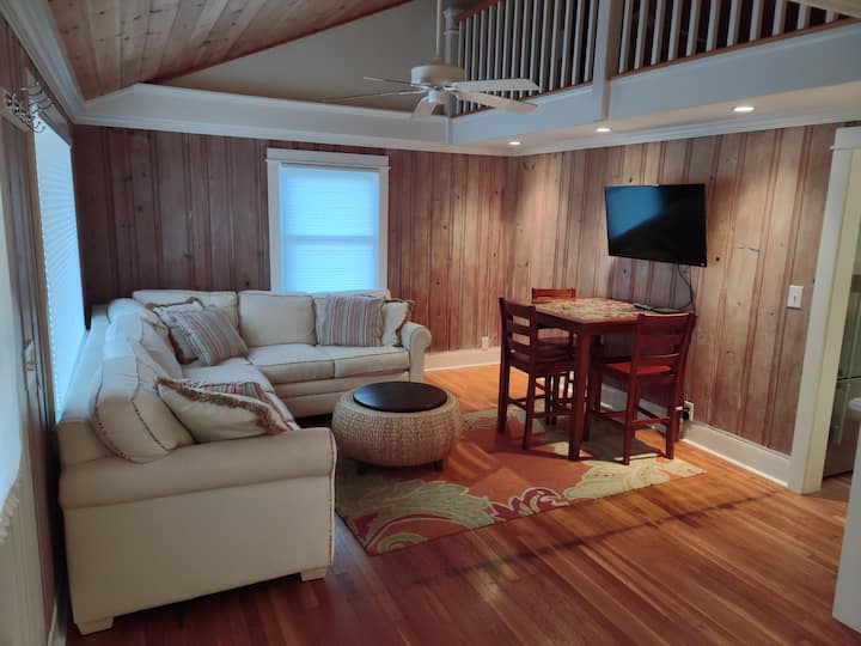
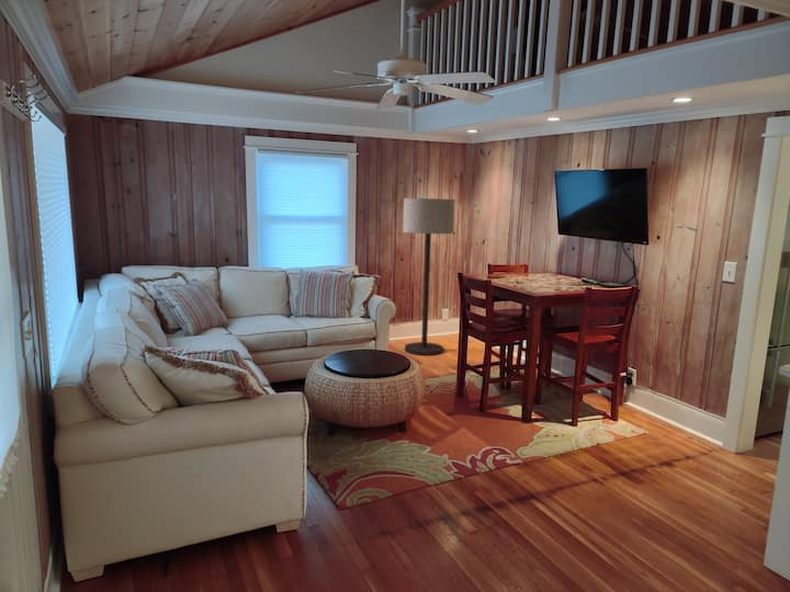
+ floor lamp [402,197,456,356]
